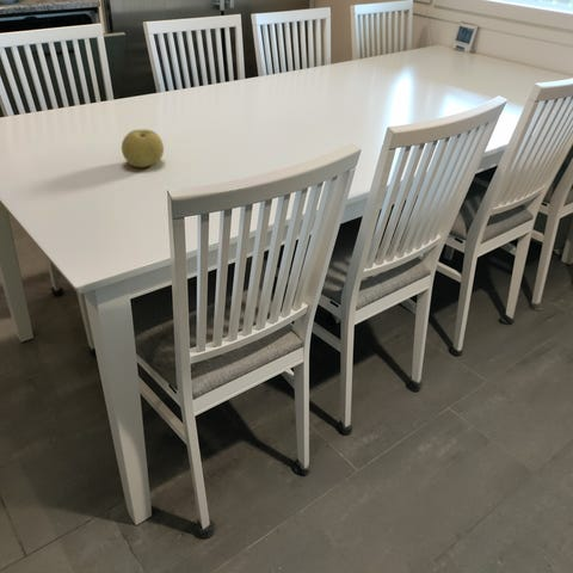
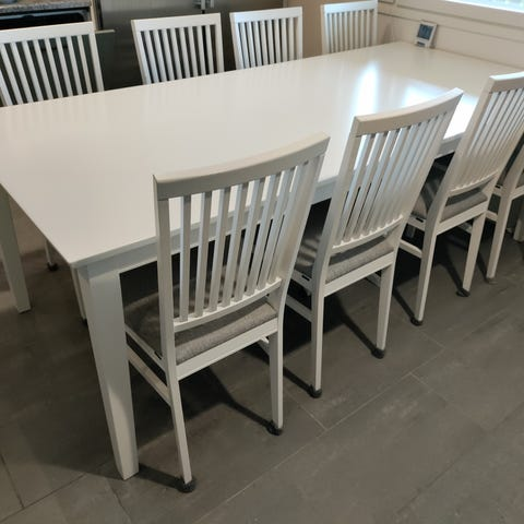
- fruit [121,129,165,168]
